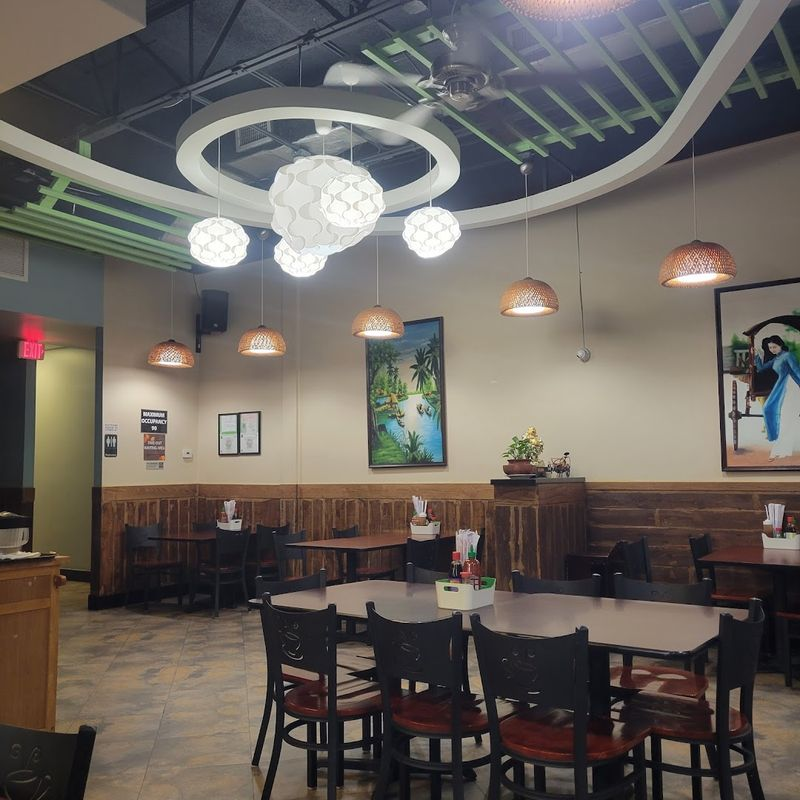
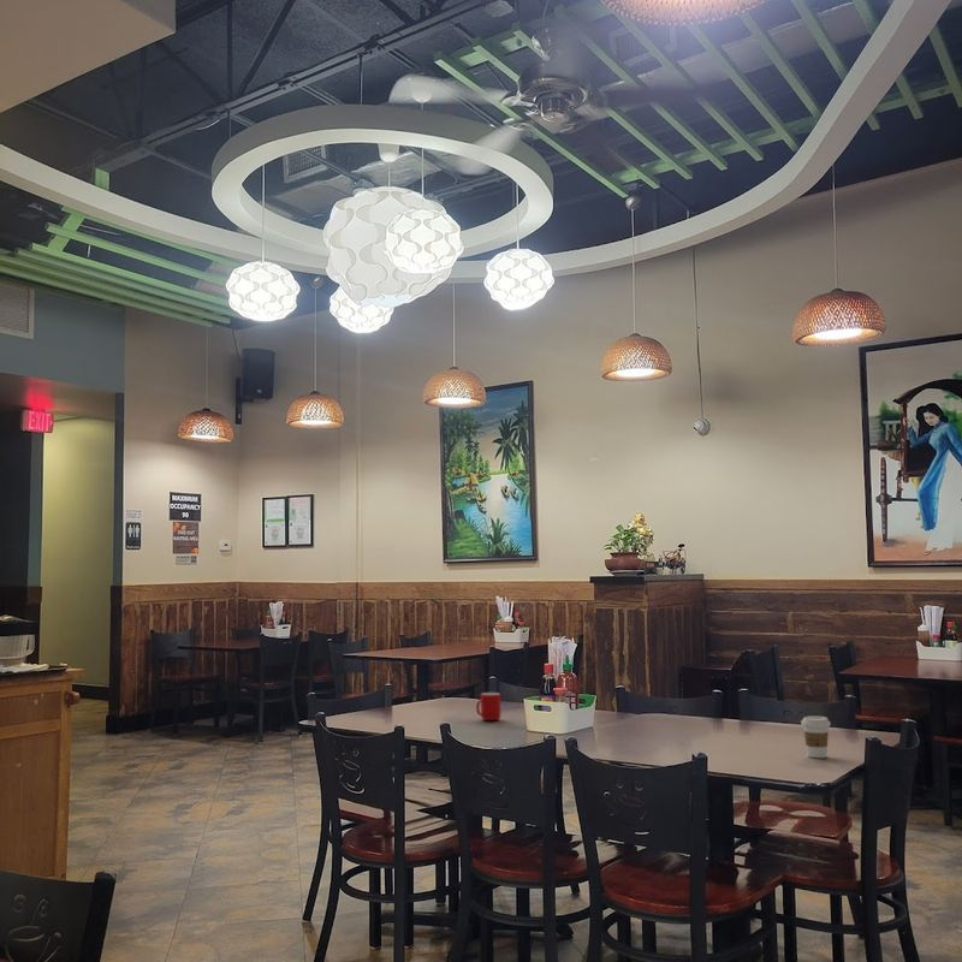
+ cup [475,691,501,721]
+ coffee cup [800,715,832,759]
